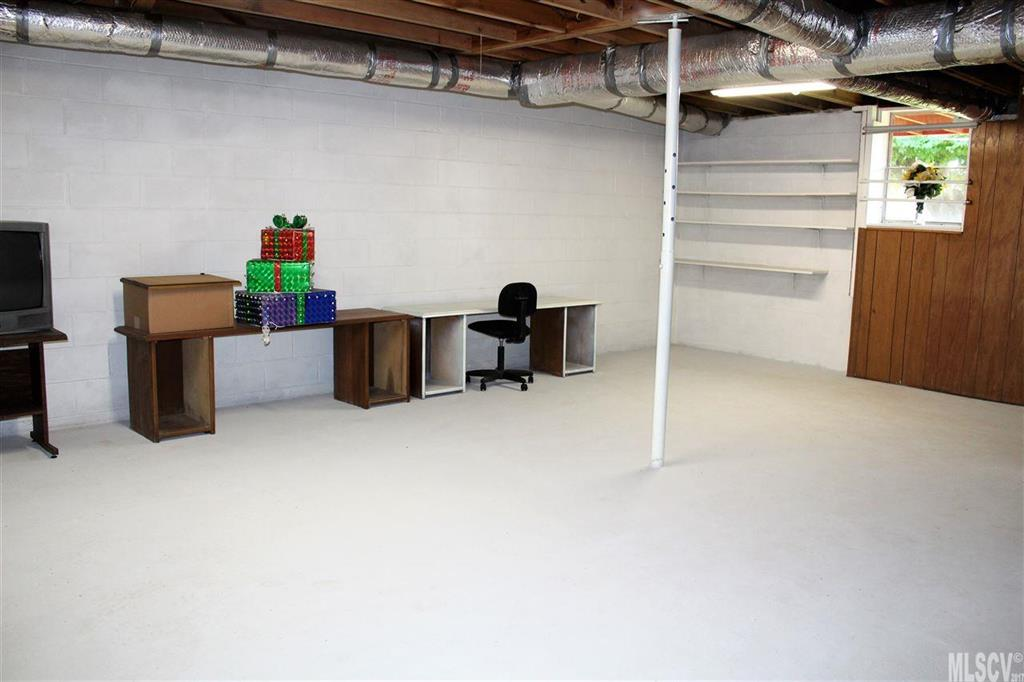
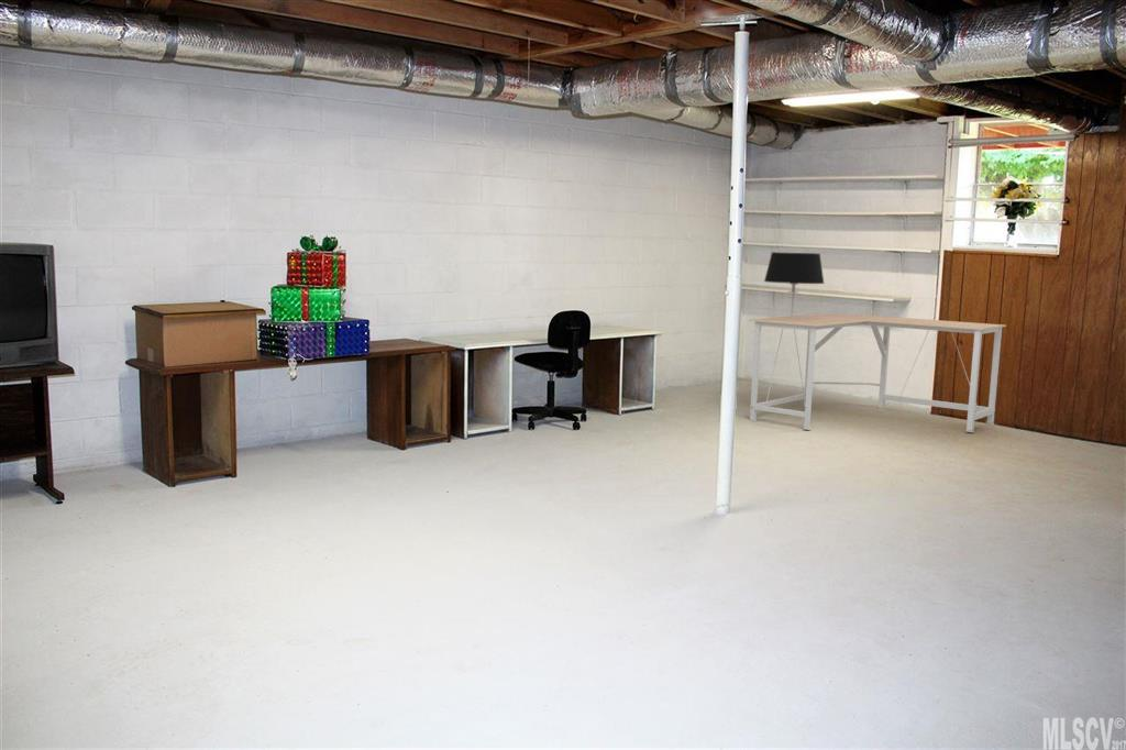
+ table lamp [763,251,826,320]
+ desk [748,313,1007,433]
